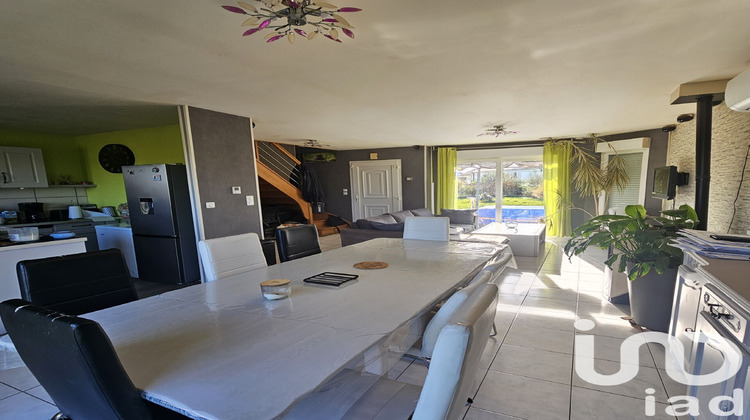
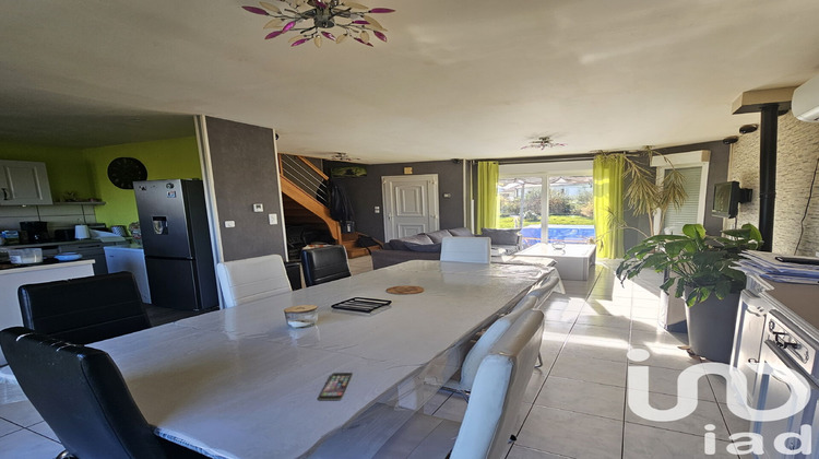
+ smartphone [318,372,354,401]
